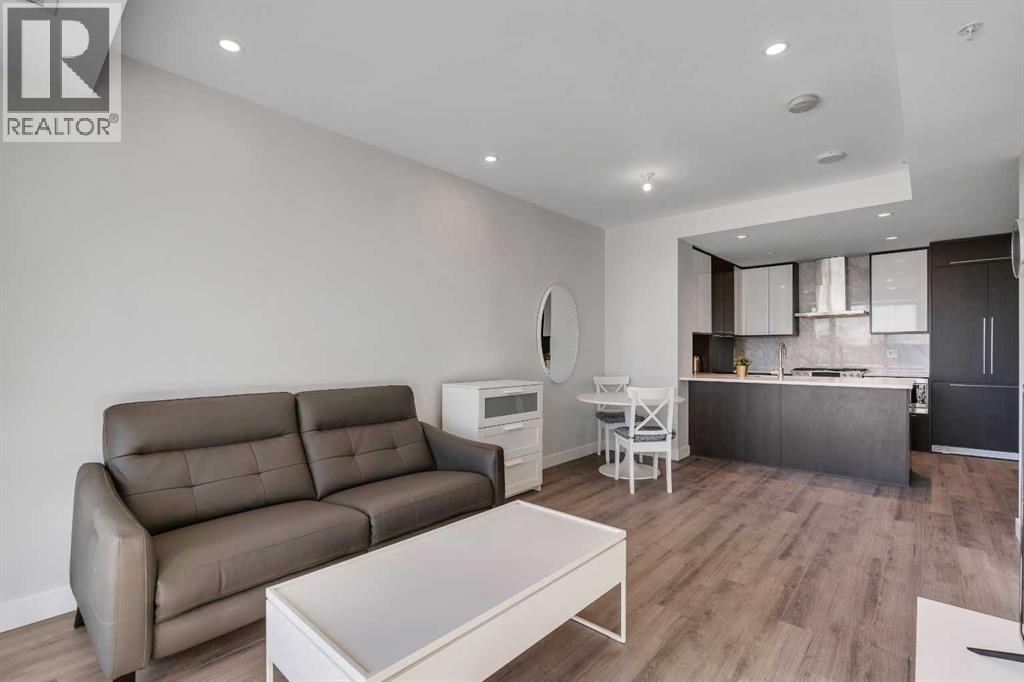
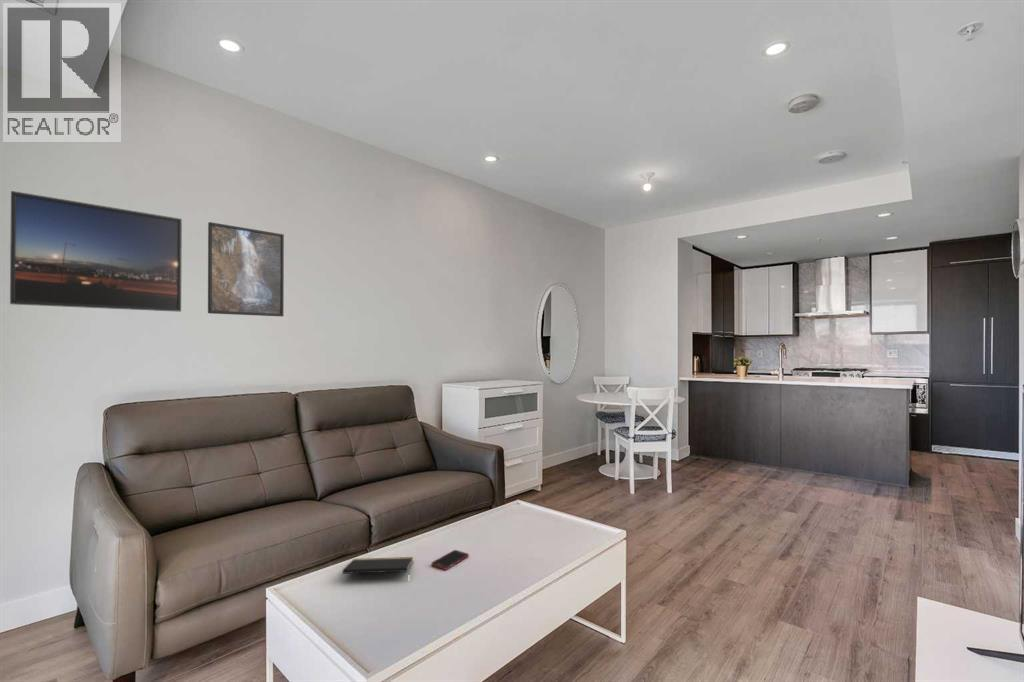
+ cell phone [431,549,470,571]
+ notepad [341,556,414,575]
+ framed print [207,221,285,317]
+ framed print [9,190,183,313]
